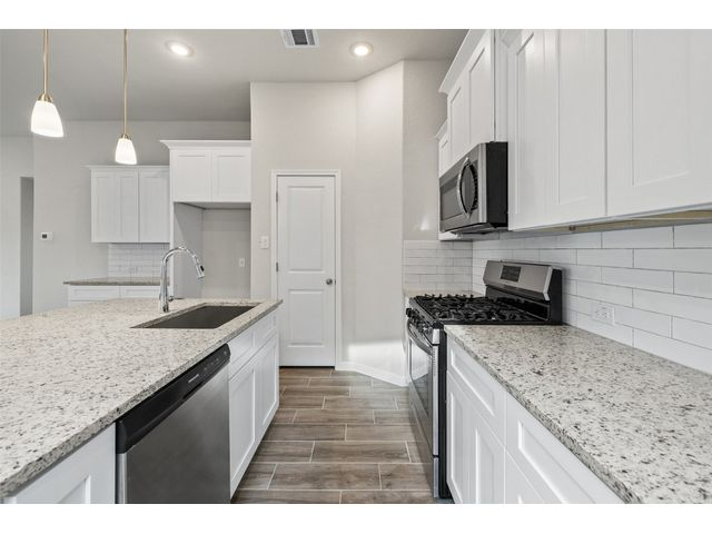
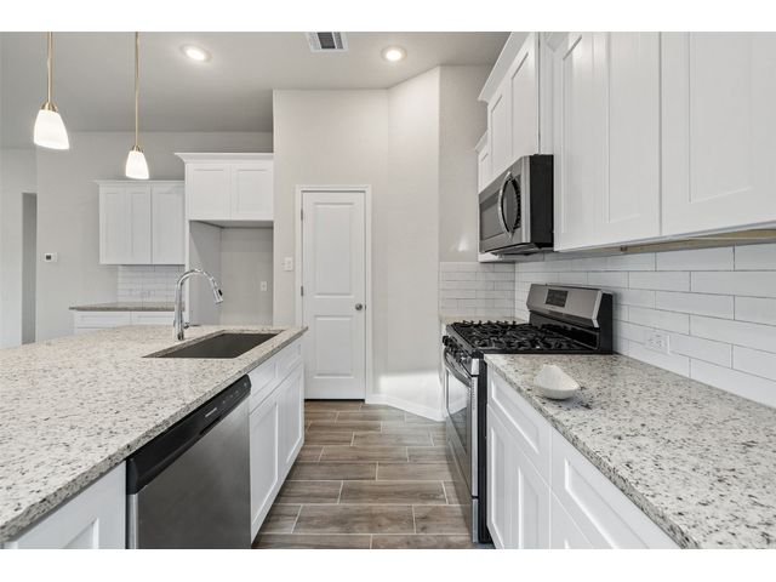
+ spoon rest [532,363,581,400]
